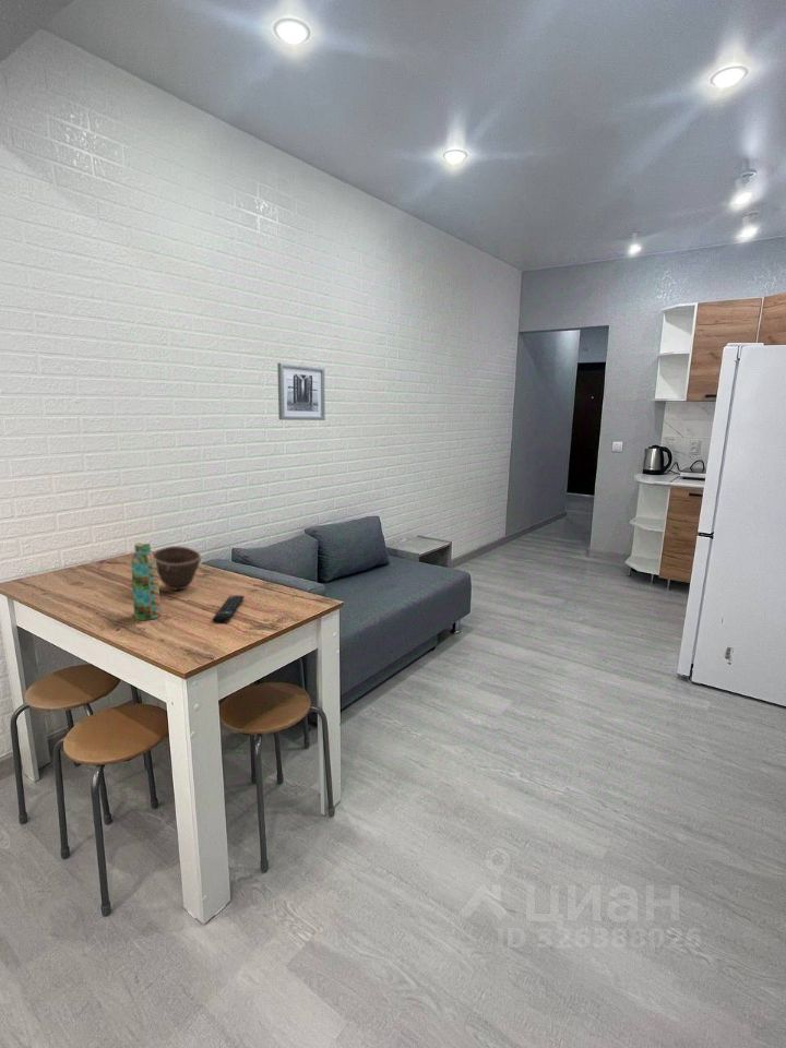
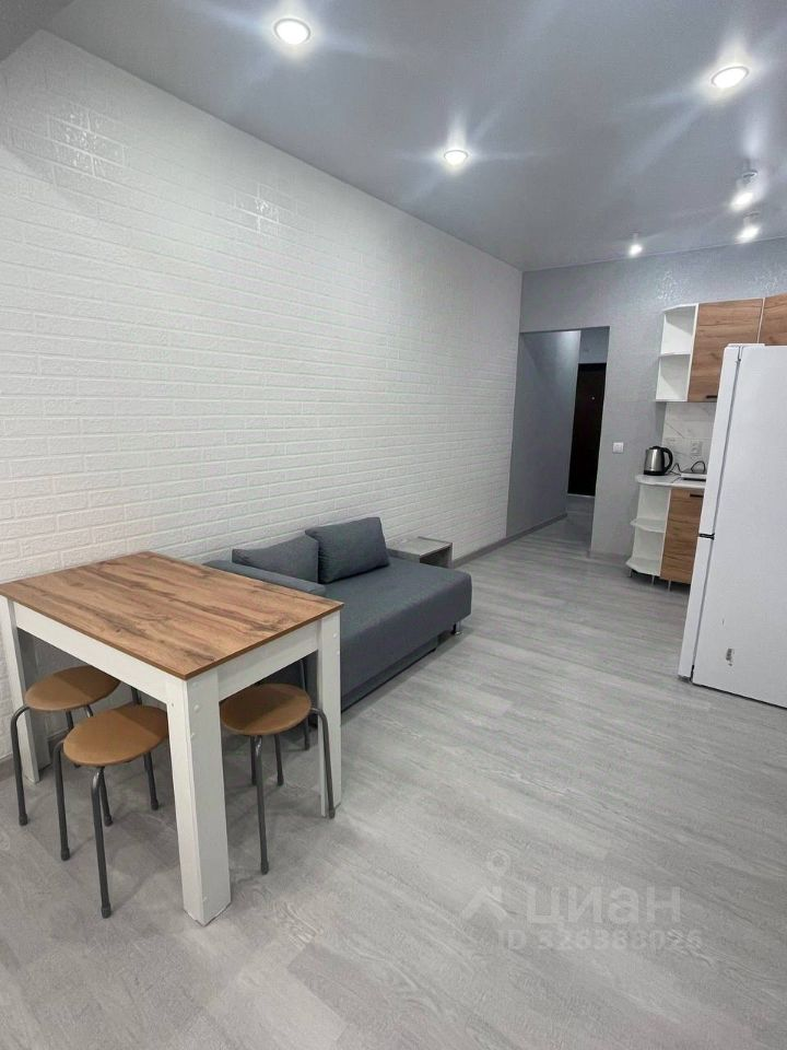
- remote control [212,595,246,623]
- wall art [276,362,326,421]
- bowl [152,545,202,591]
- water bottle [130,541,162,621]
